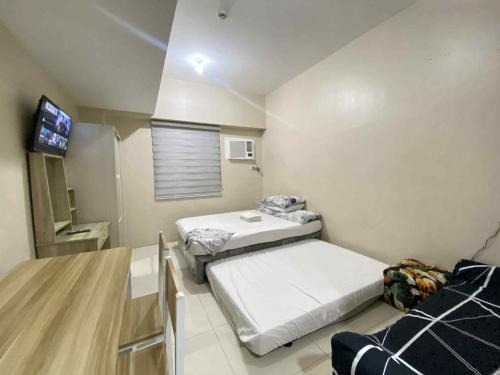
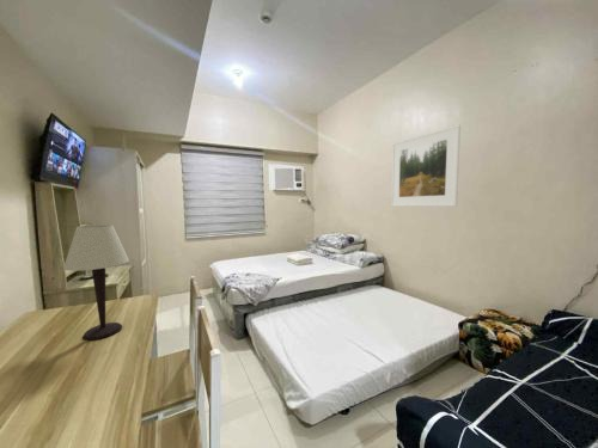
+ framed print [390,123,462,208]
+ table lamp [62,223,130,342]
